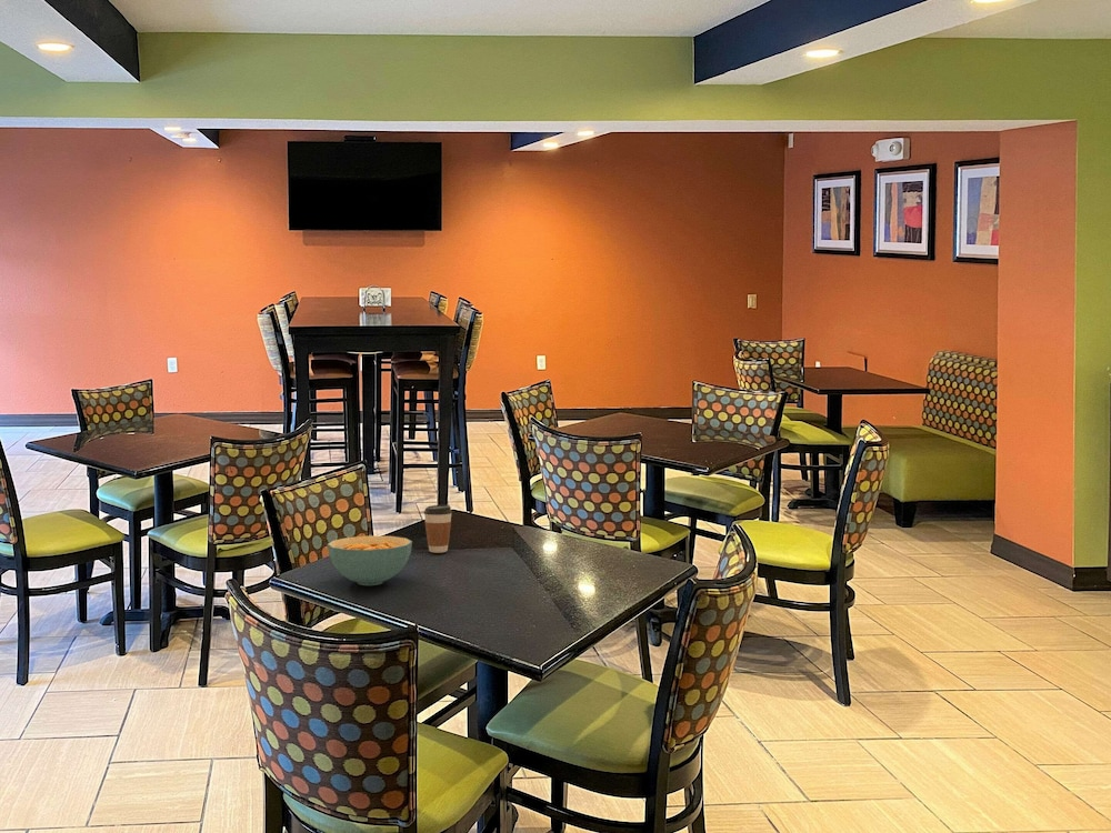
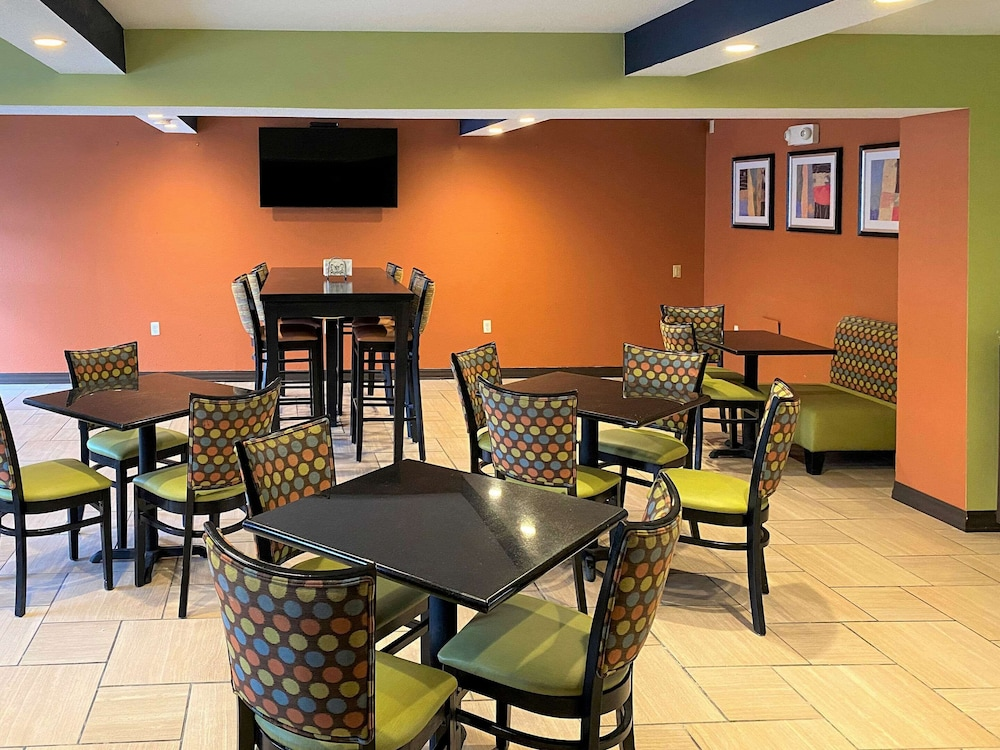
- coffee cup [423,504,453,554]
- cereal bowl [327,534,413,586]
